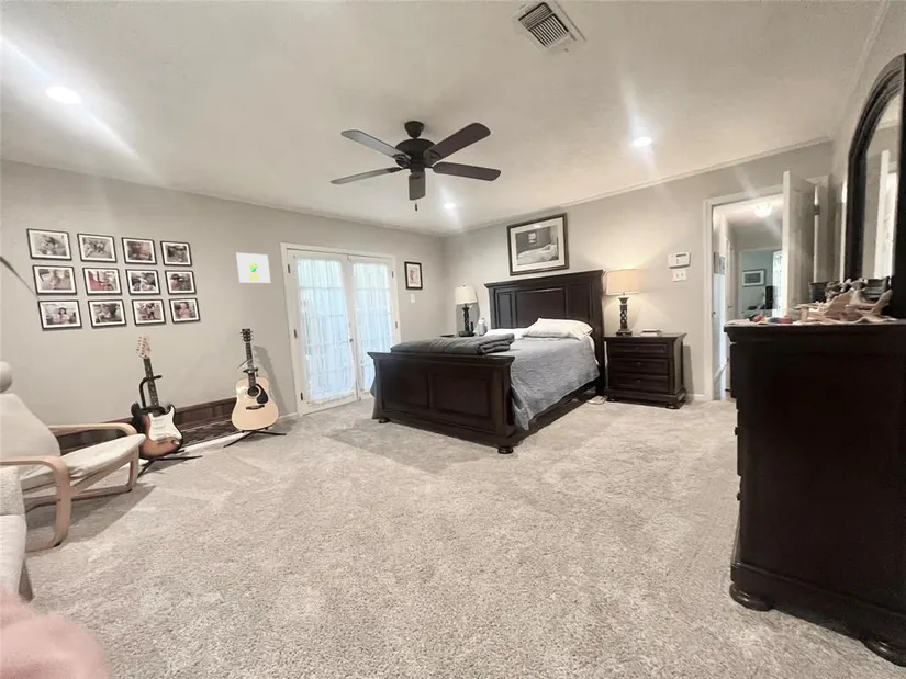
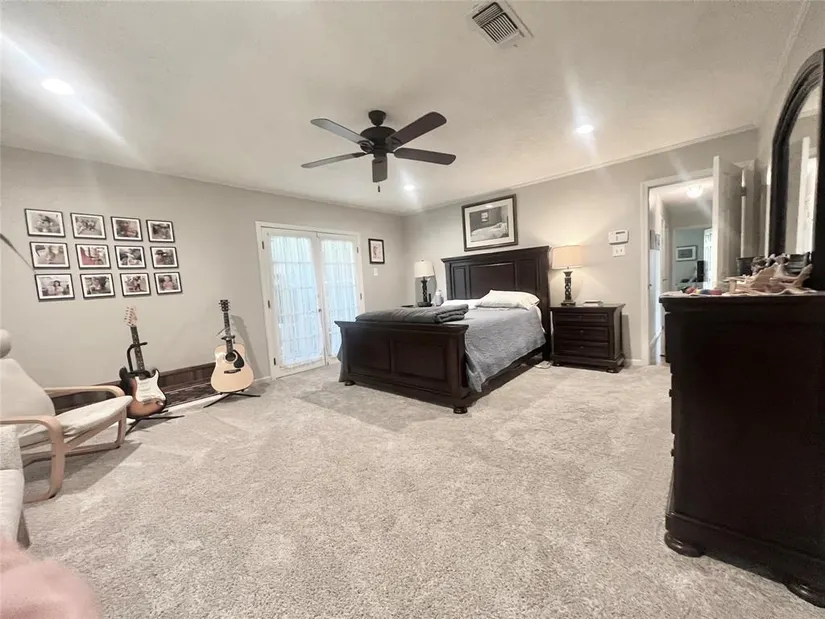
- wall art [235,252,271,284]
